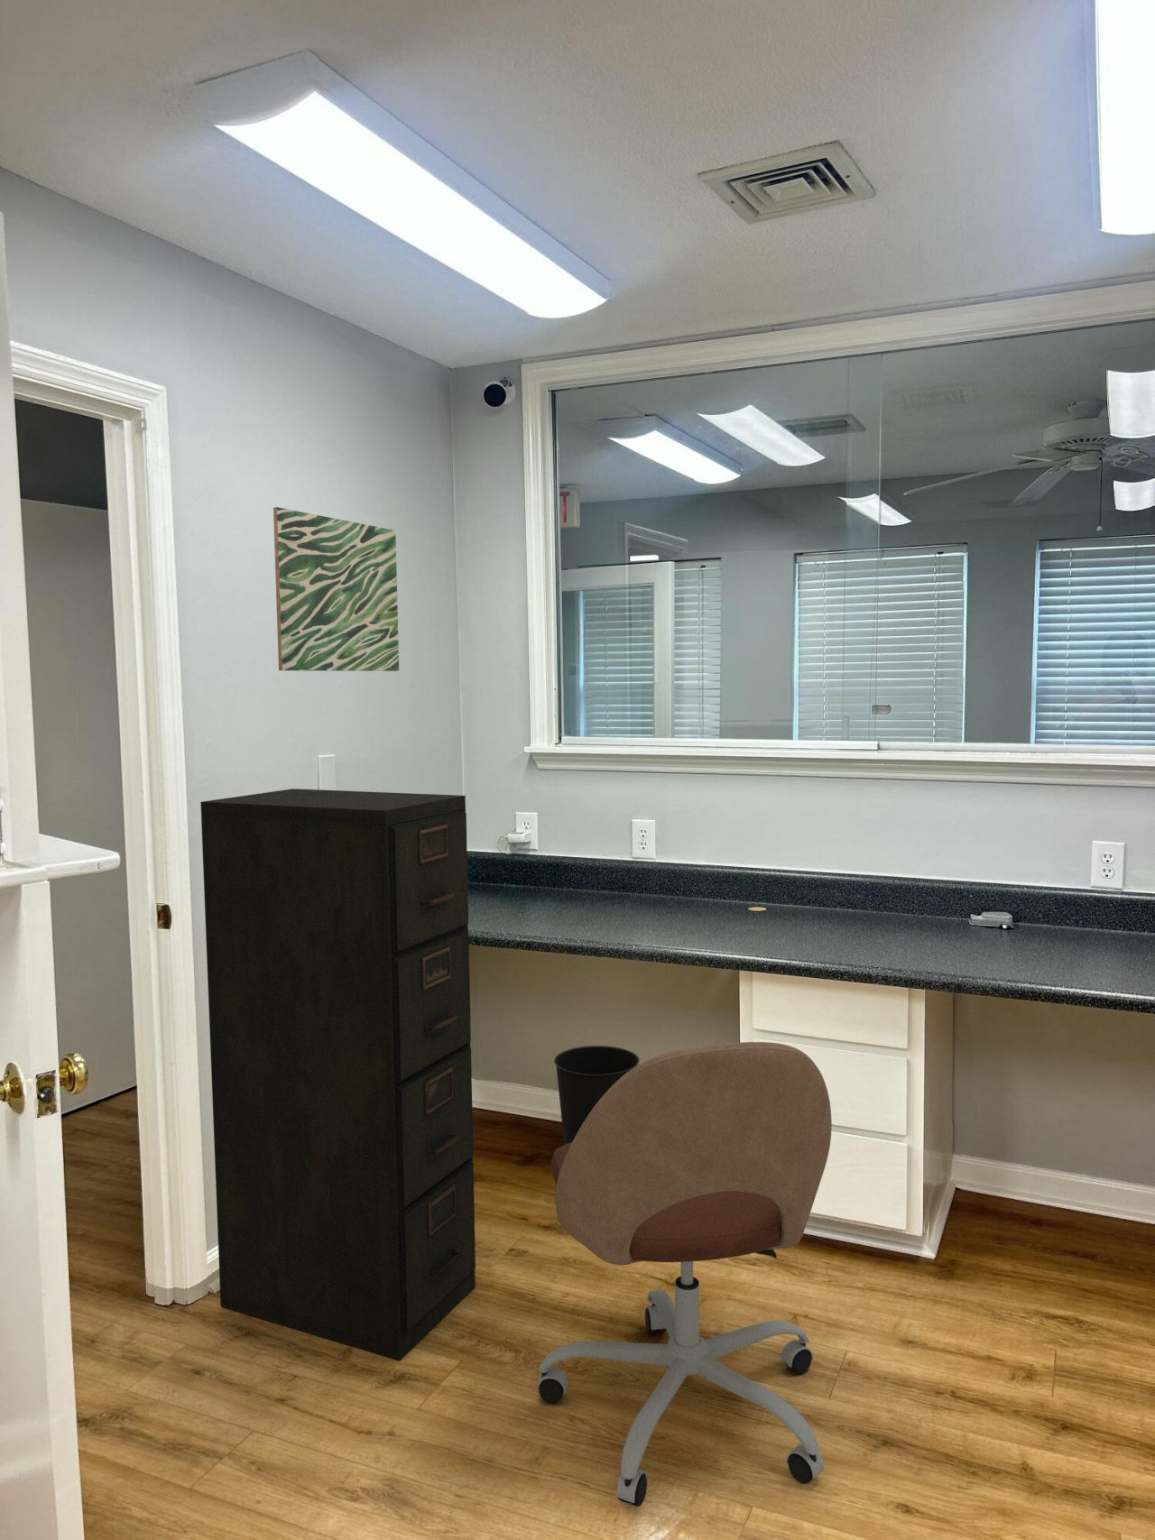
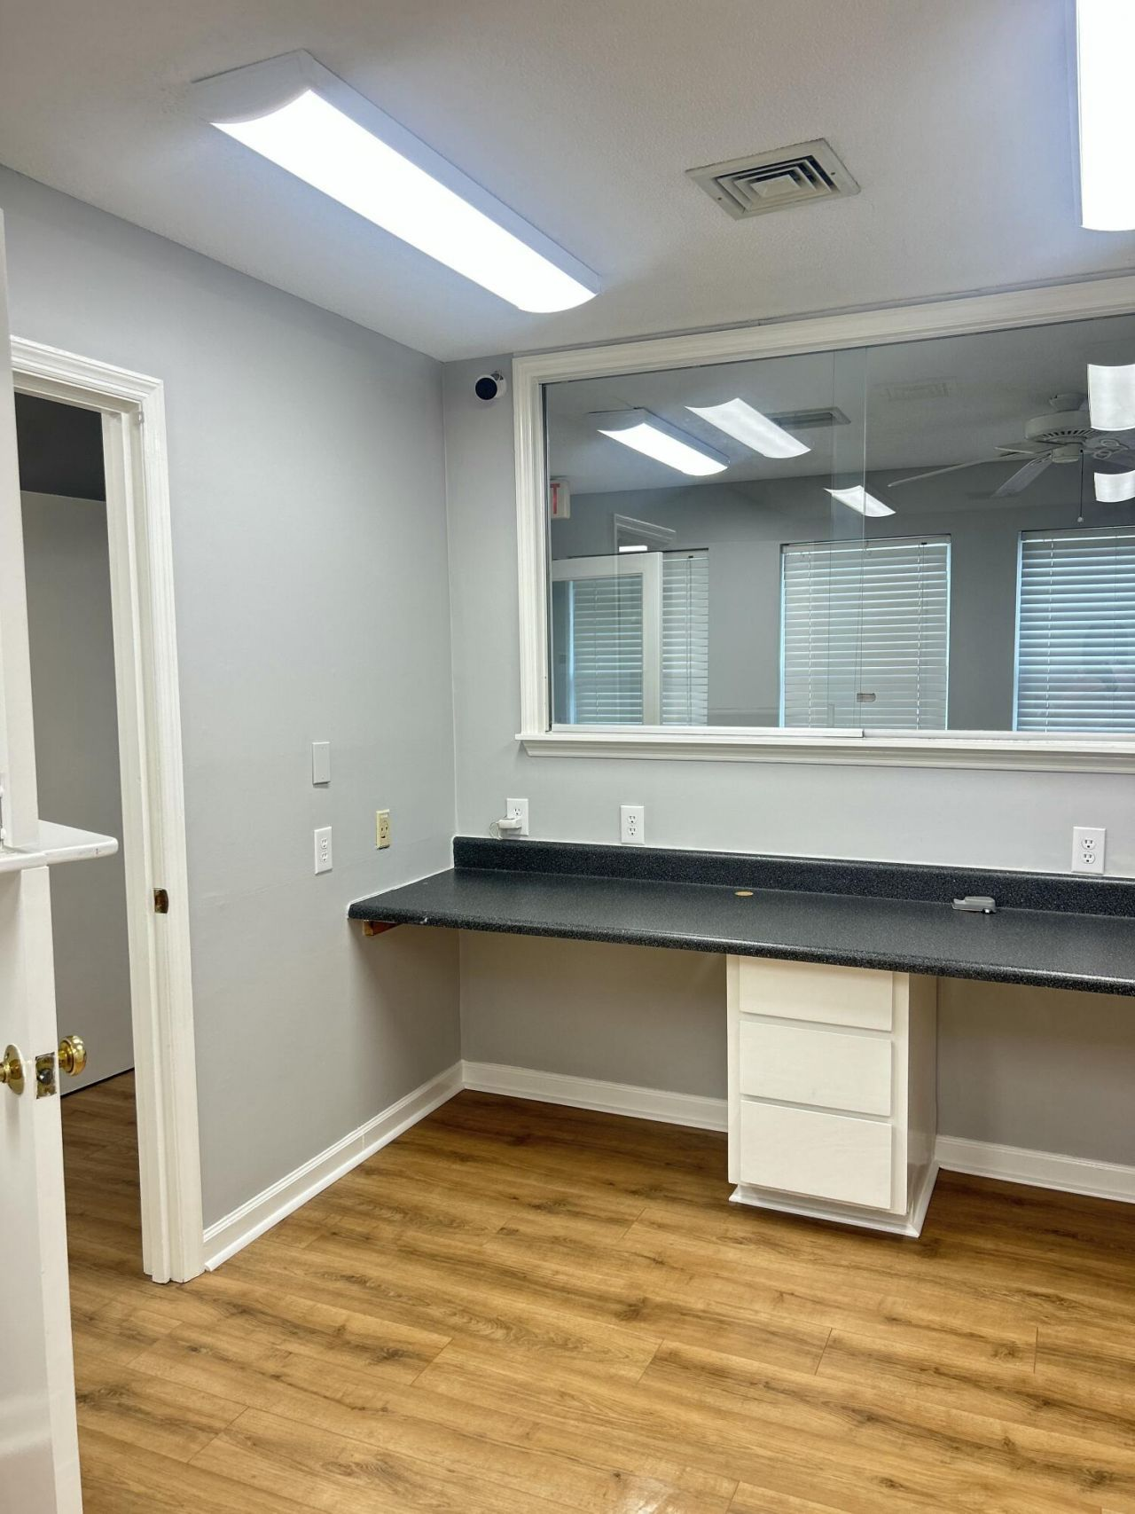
- wall art [273,506,399,672]
- wastebasket [553,1045,641,1145]
- office chair [536,1042,832,1507]
- filing cabinet [199,788,477,1362]
